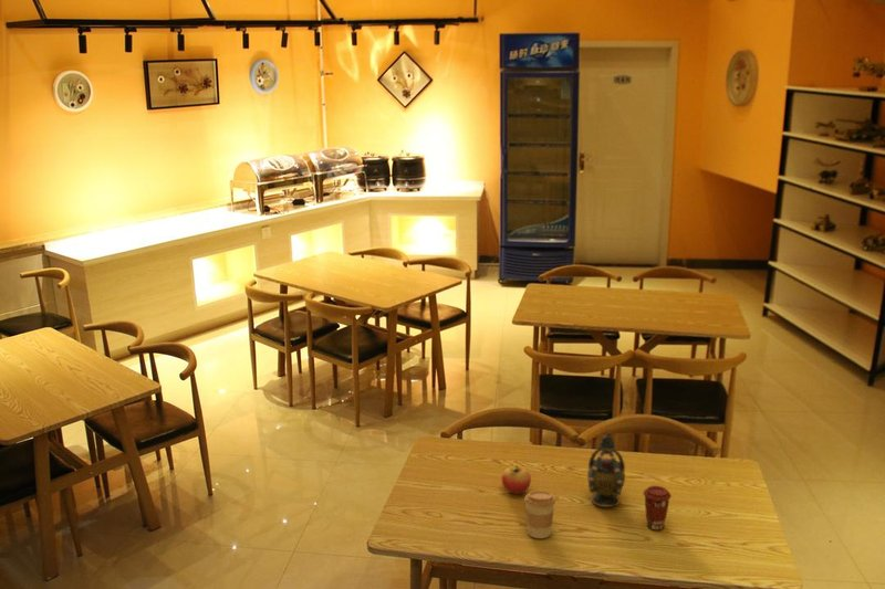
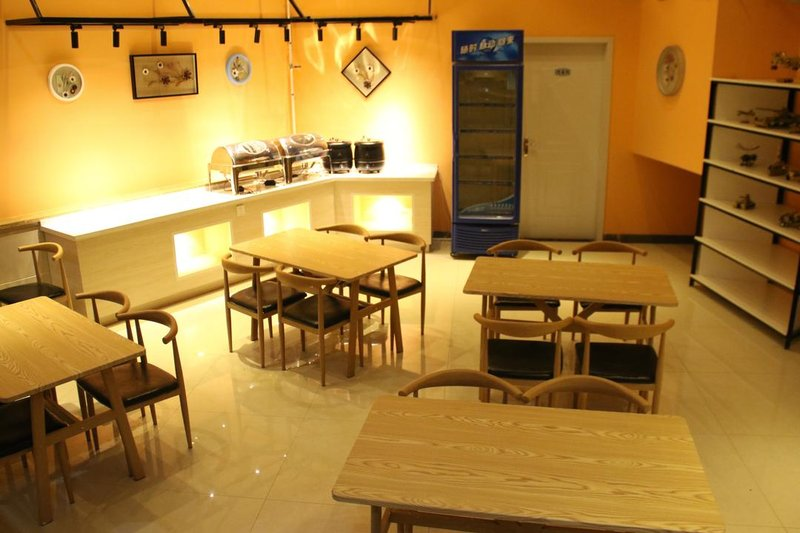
- teapot [586,433,626,508]
- fruit [500,464,532,495]
- coffee cup [643,485,673,530]
- coffee cup [523,490,556,539]
